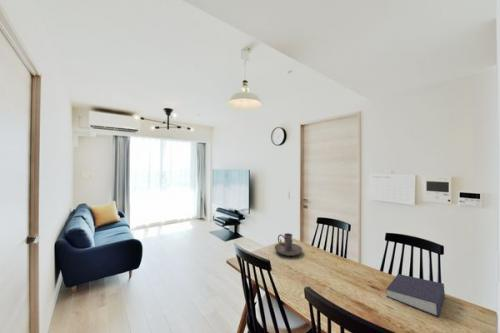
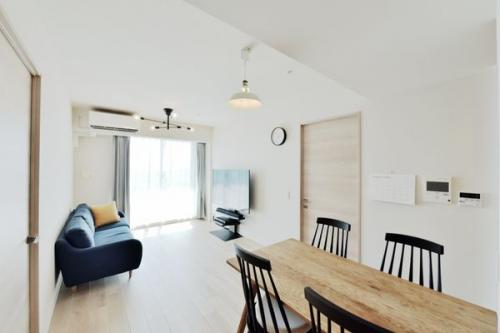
- candle holder [274,232,303,257]
- book [385,273,446,318]
